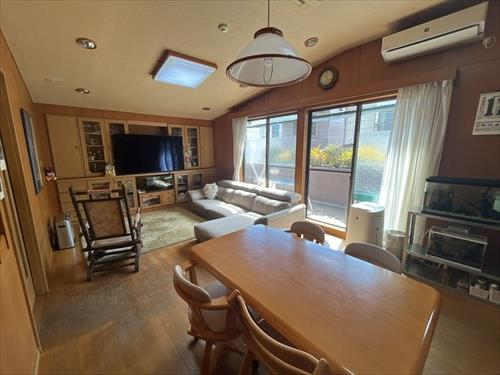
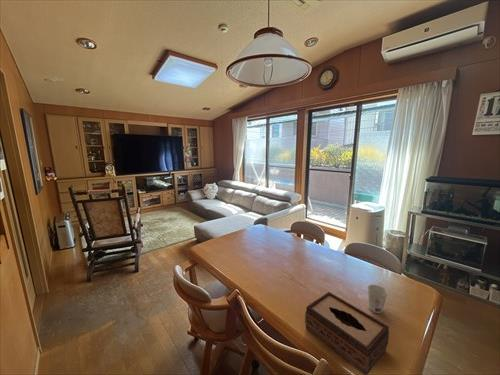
+ tissue box [304,291,390,375]
+ cup [367,284,389,314]
